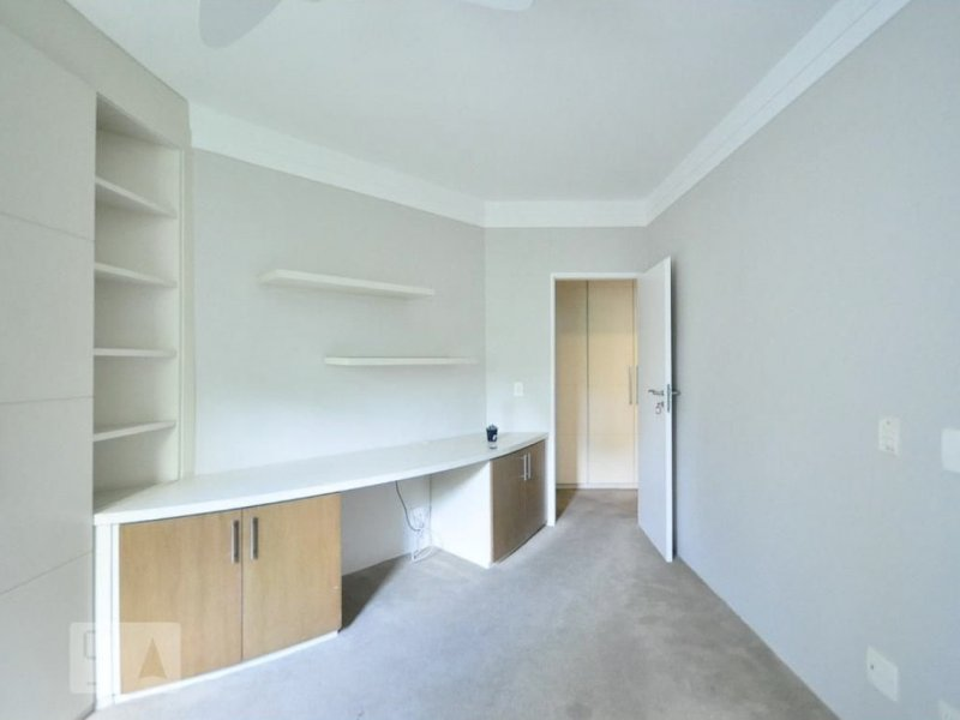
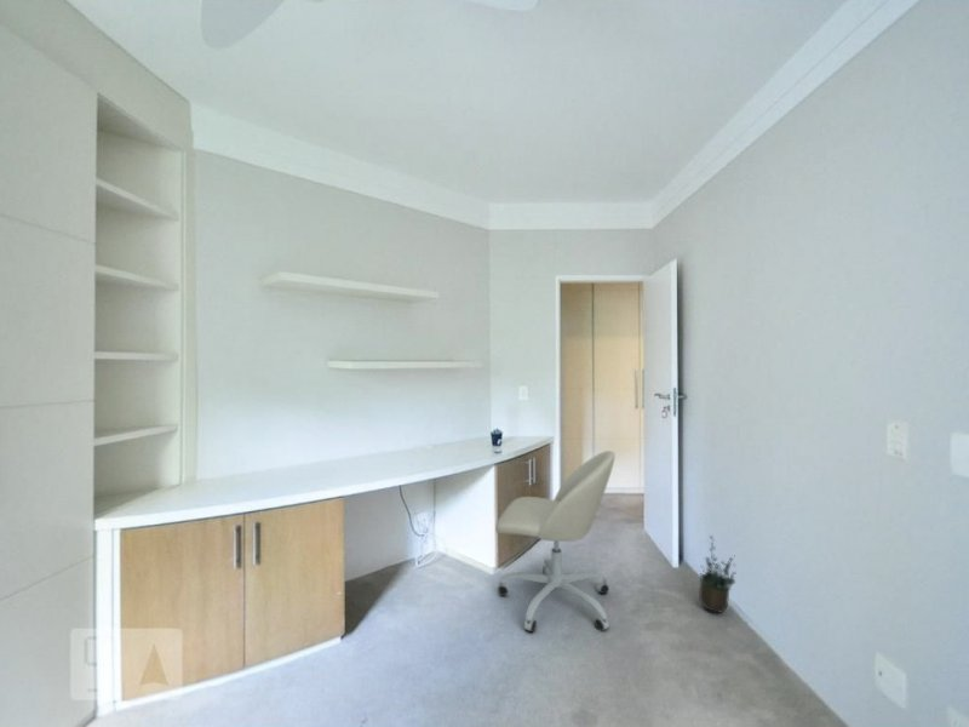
+ potted plant [698,534,736,614]
+ office chair [494,450,617,634]
